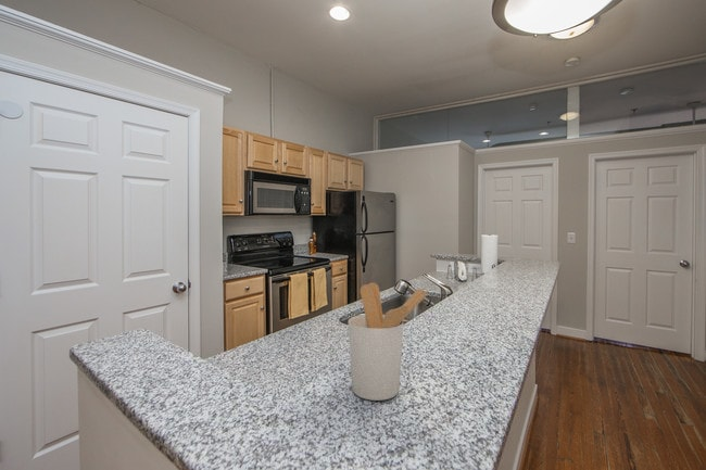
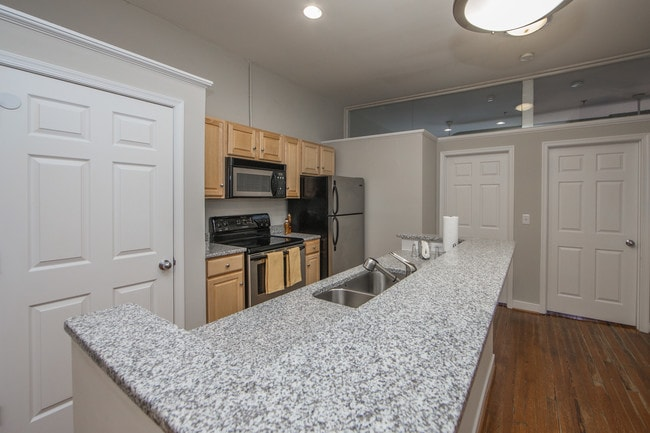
- utensil holder [348,281,428,402]
